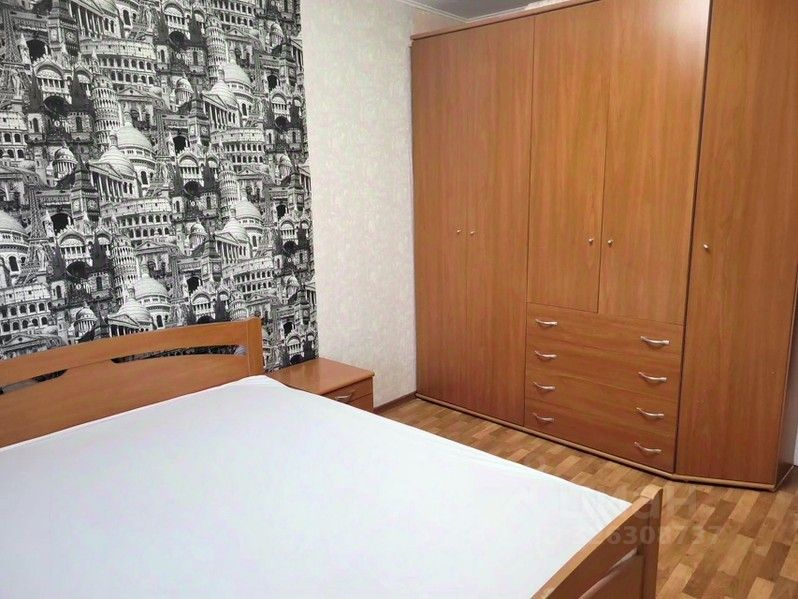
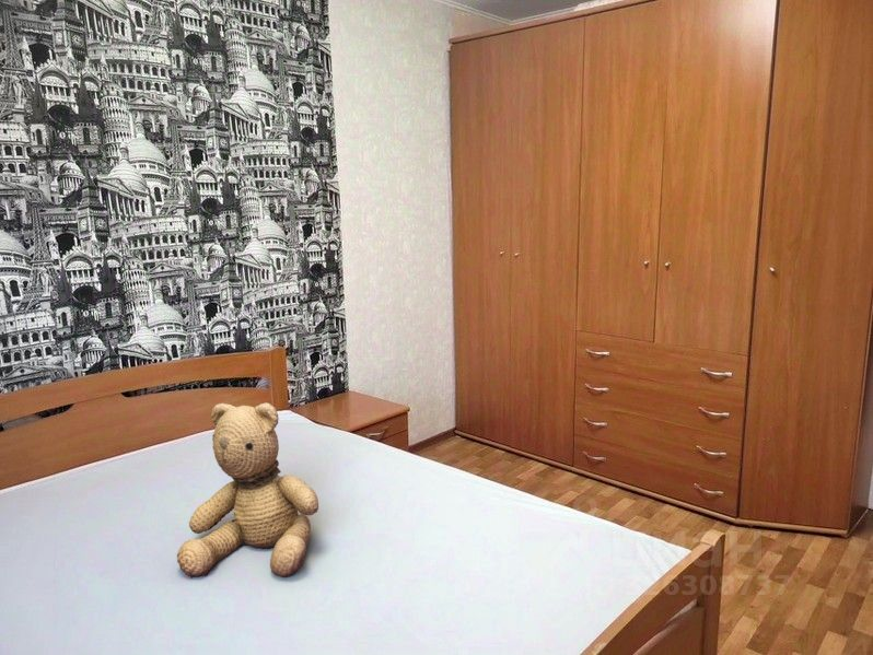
+ teddy bear [176,401,319,578]
